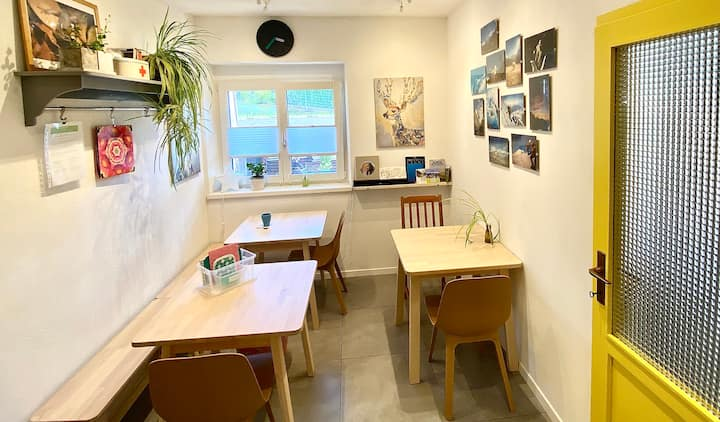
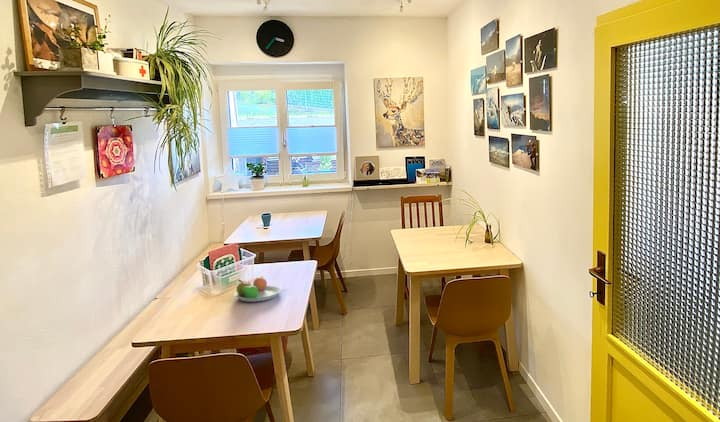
+ fruit bowl [233,276,282,303]
